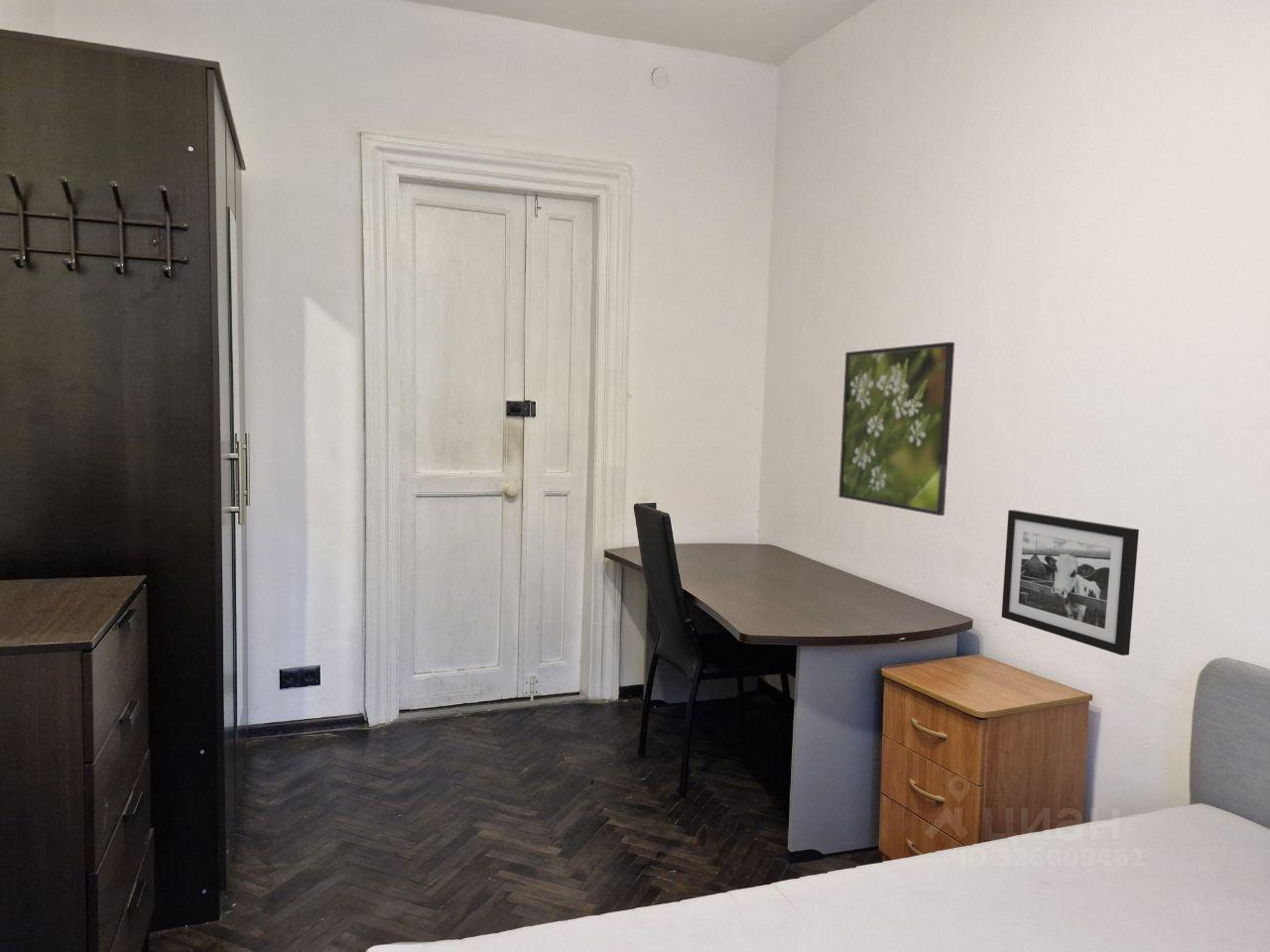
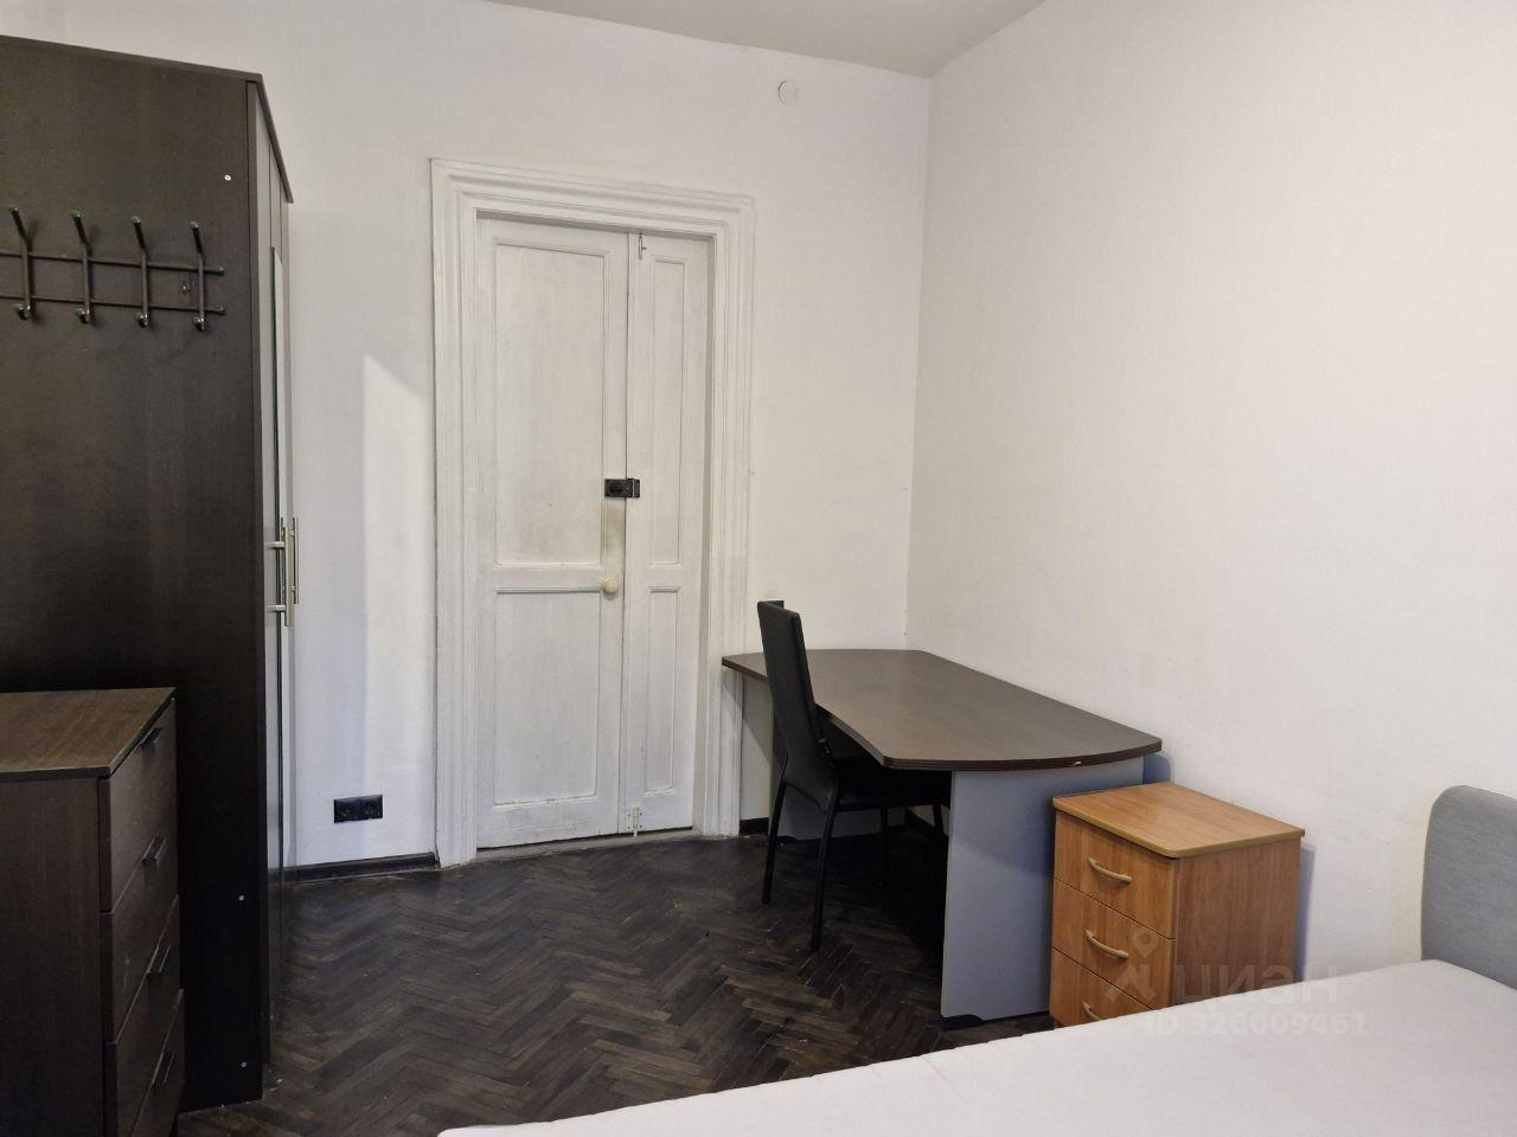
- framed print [837,341,955,517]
- picture frame [1000,509,1140,656]
